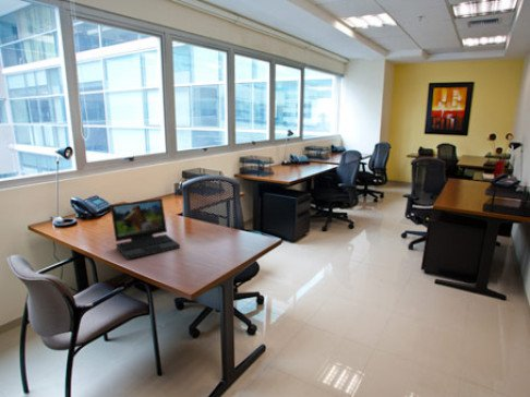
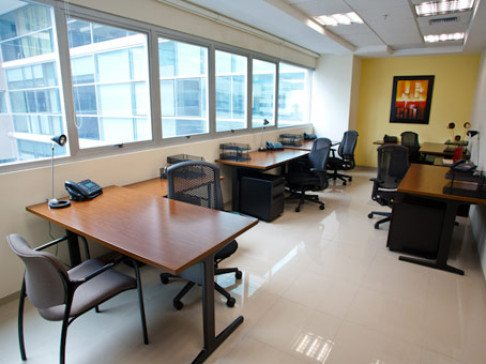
- laptop [109,197,181,261]
